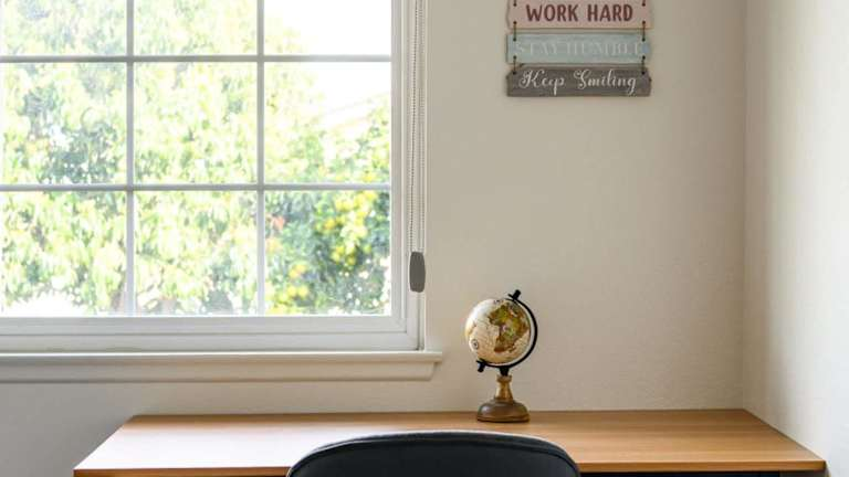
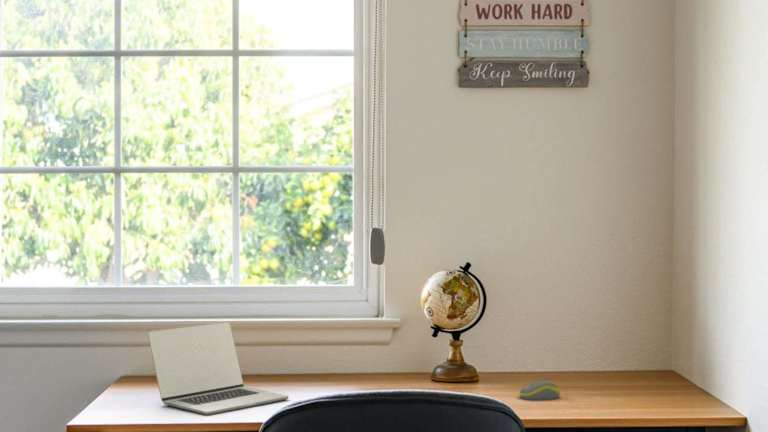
+ computer mouse [518,380,561,401]
+ laptop [147,321,290,416]
